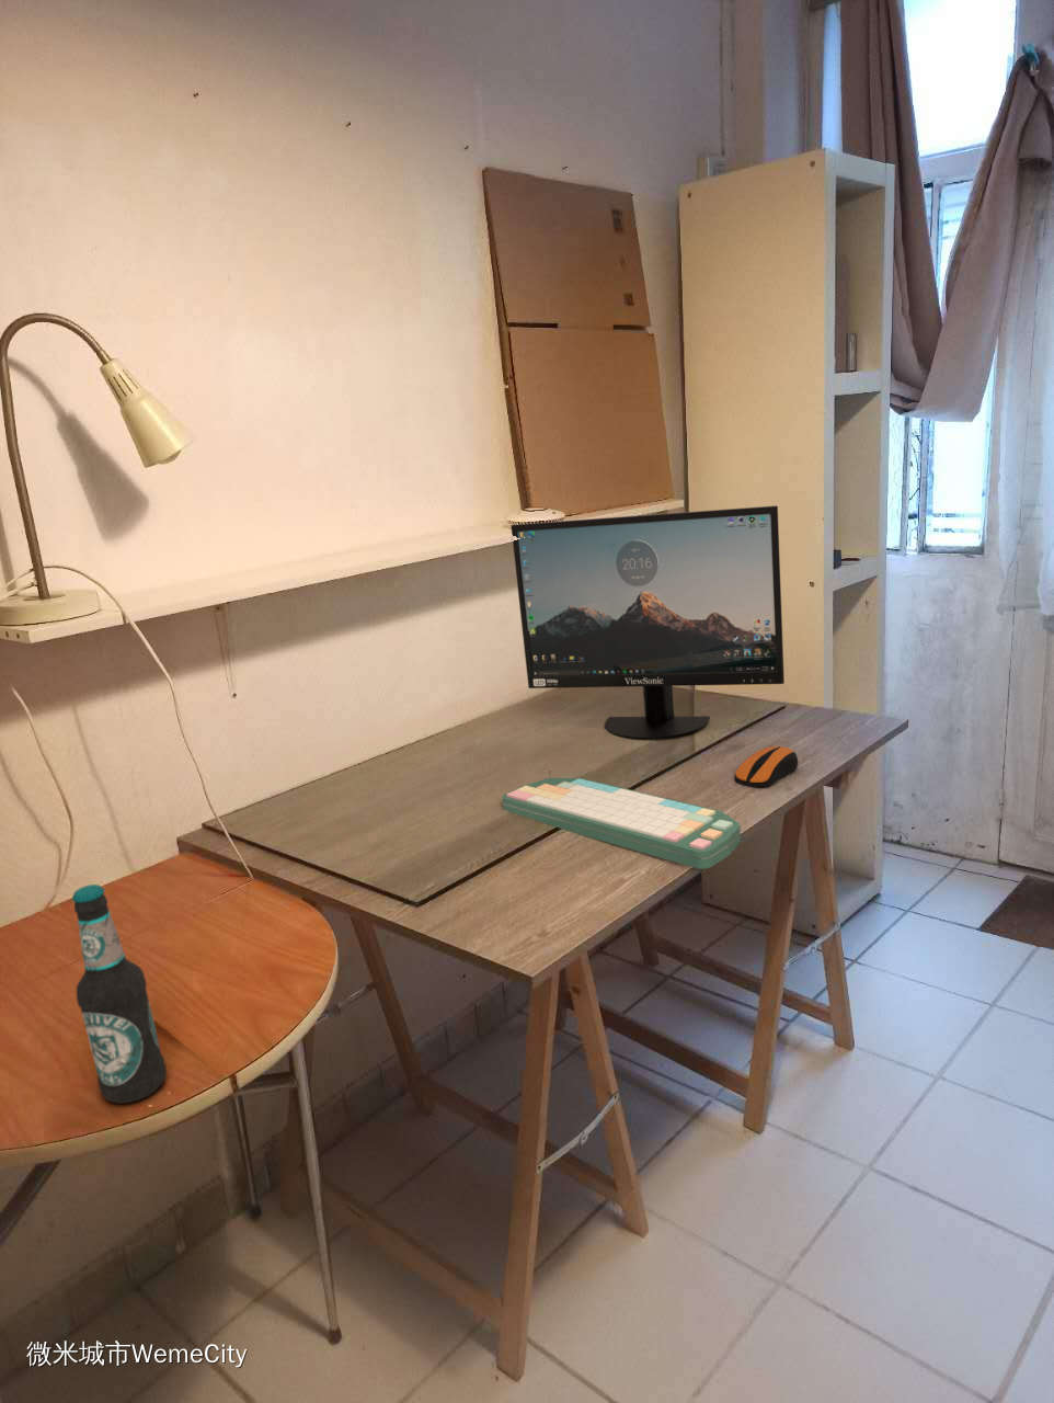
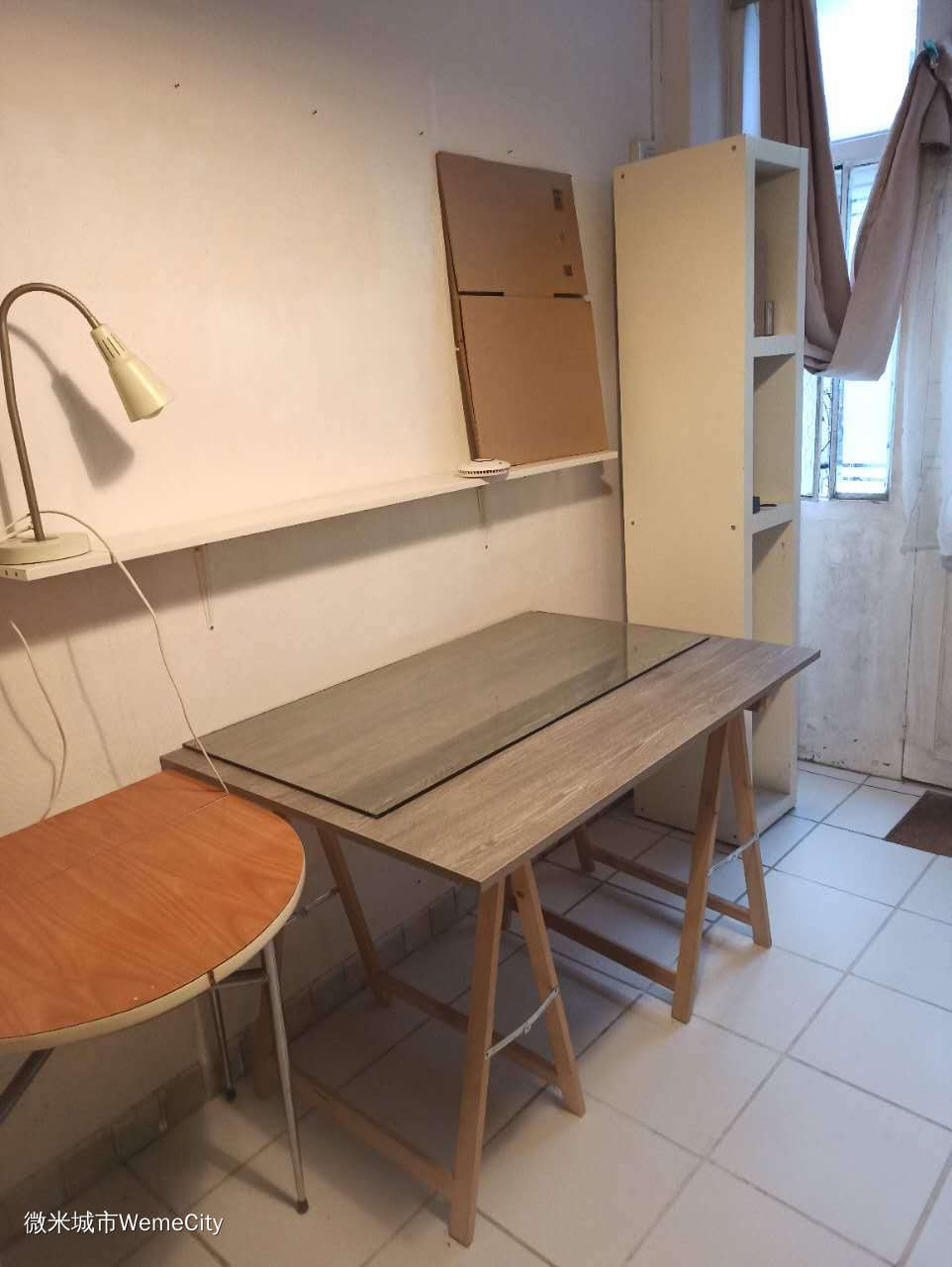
- monitor [509,504,786,741]
- computer mouse [734,745,798,788]
- computer keyboard [500,777,742,870]
- bottle [71,884,167,1105]
